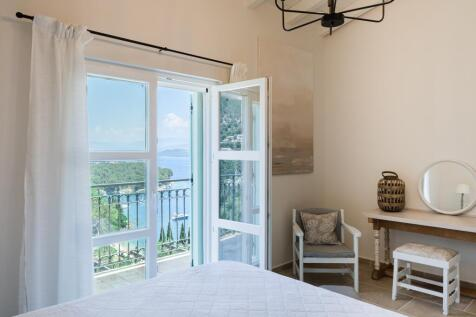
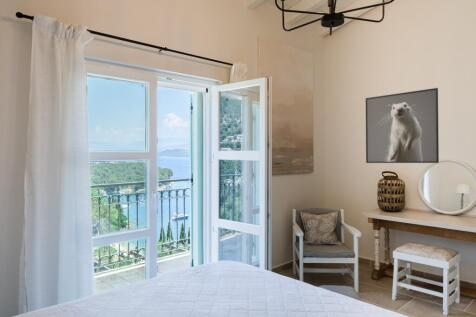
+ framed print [365,87,440,164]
